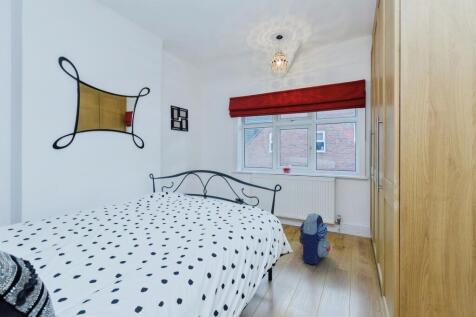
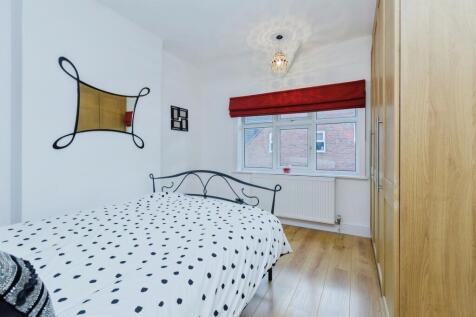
- backpack [298,212,331,266]
